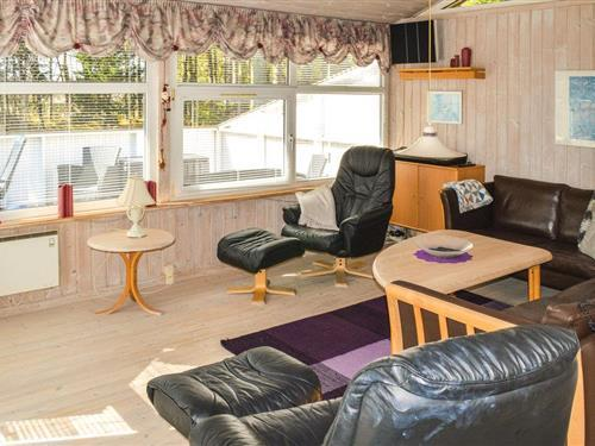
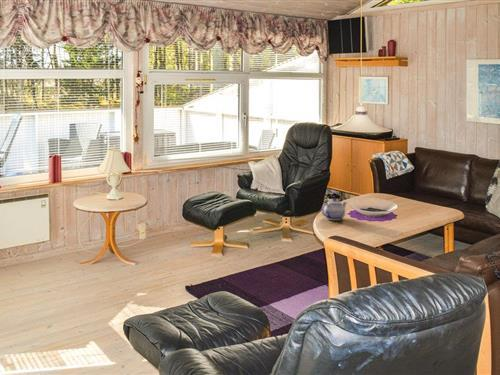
+ teapot [321,197,348,221]
